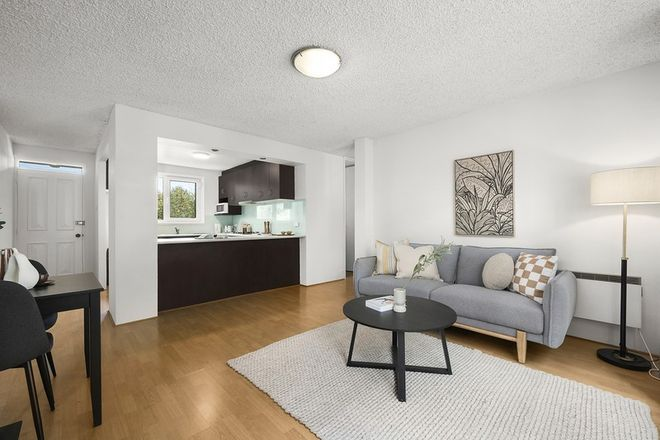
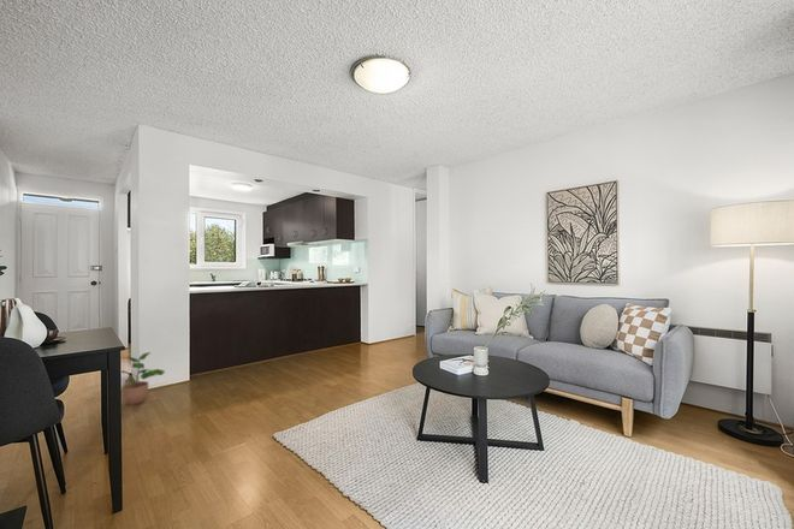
+ potted plant [120,351,166,406]
